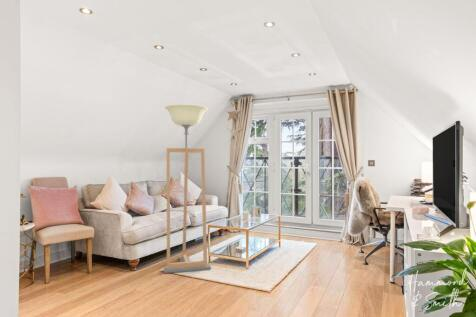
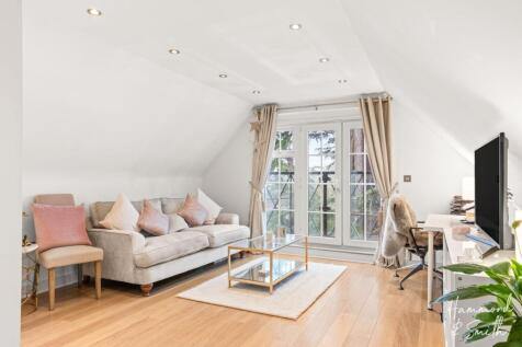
- floor lamp [162,103,212,274]
